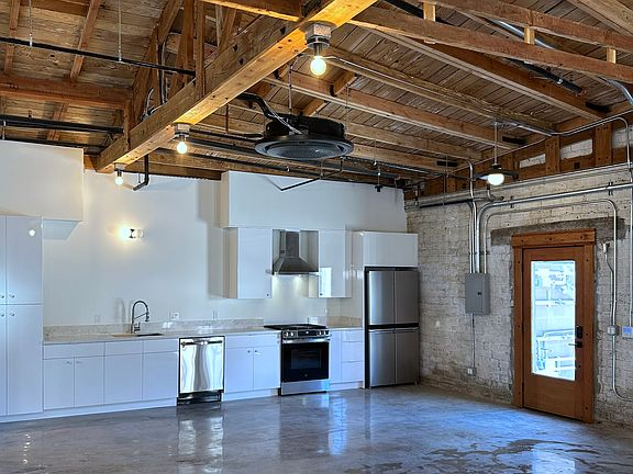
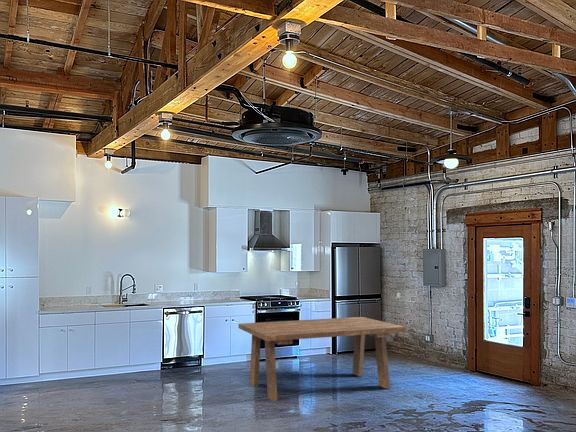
+ dining table [237,316,407,402]
